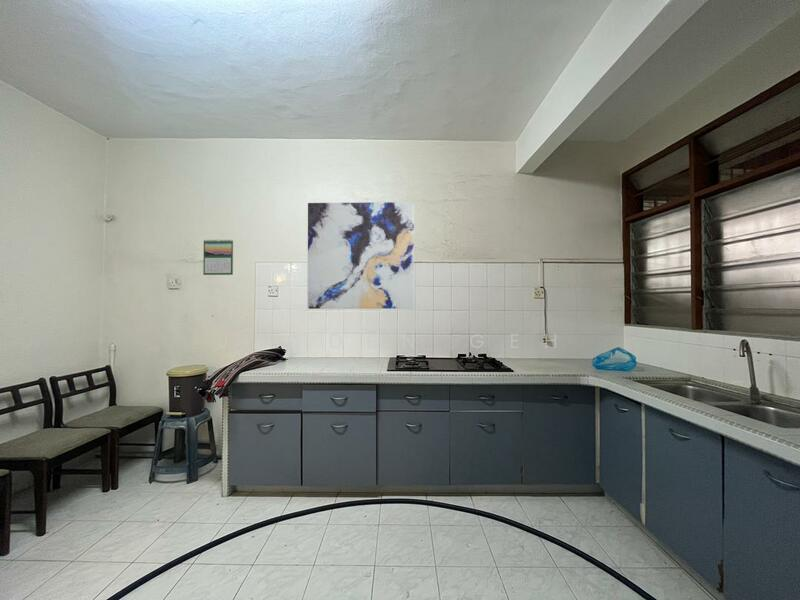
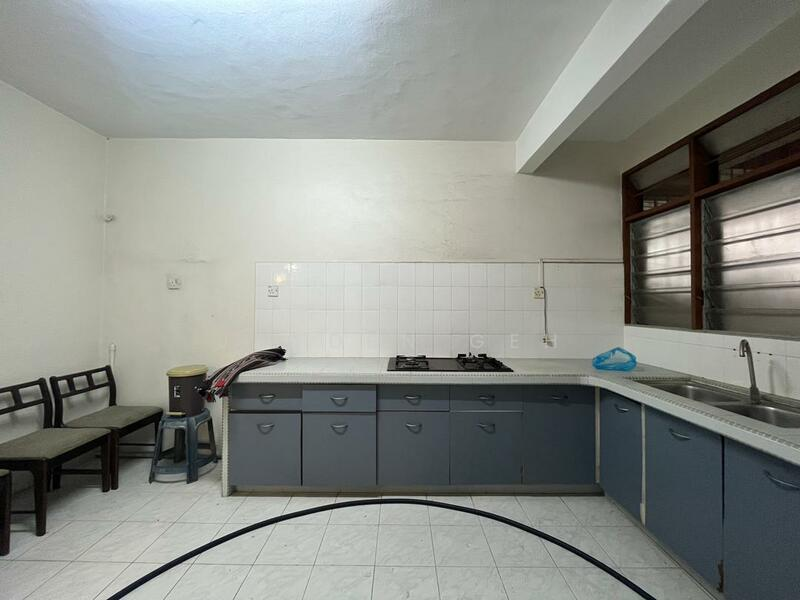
- wall art [307,201,415,310]
- calendar [202,238,234,276]
